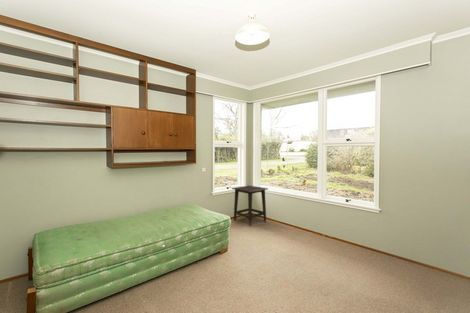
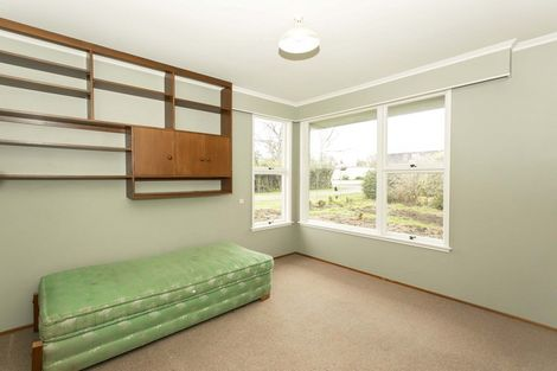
- side table [231,185,269,227]
